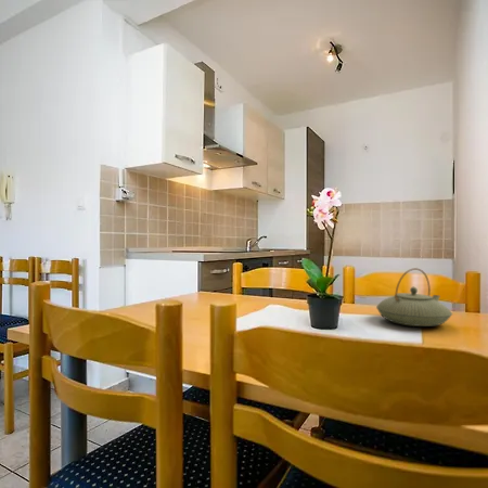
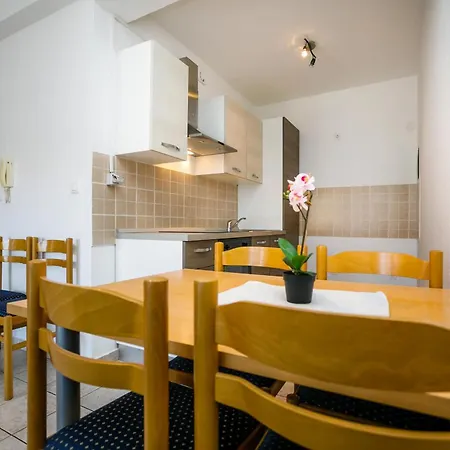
- teapot [375,267,453,328]
